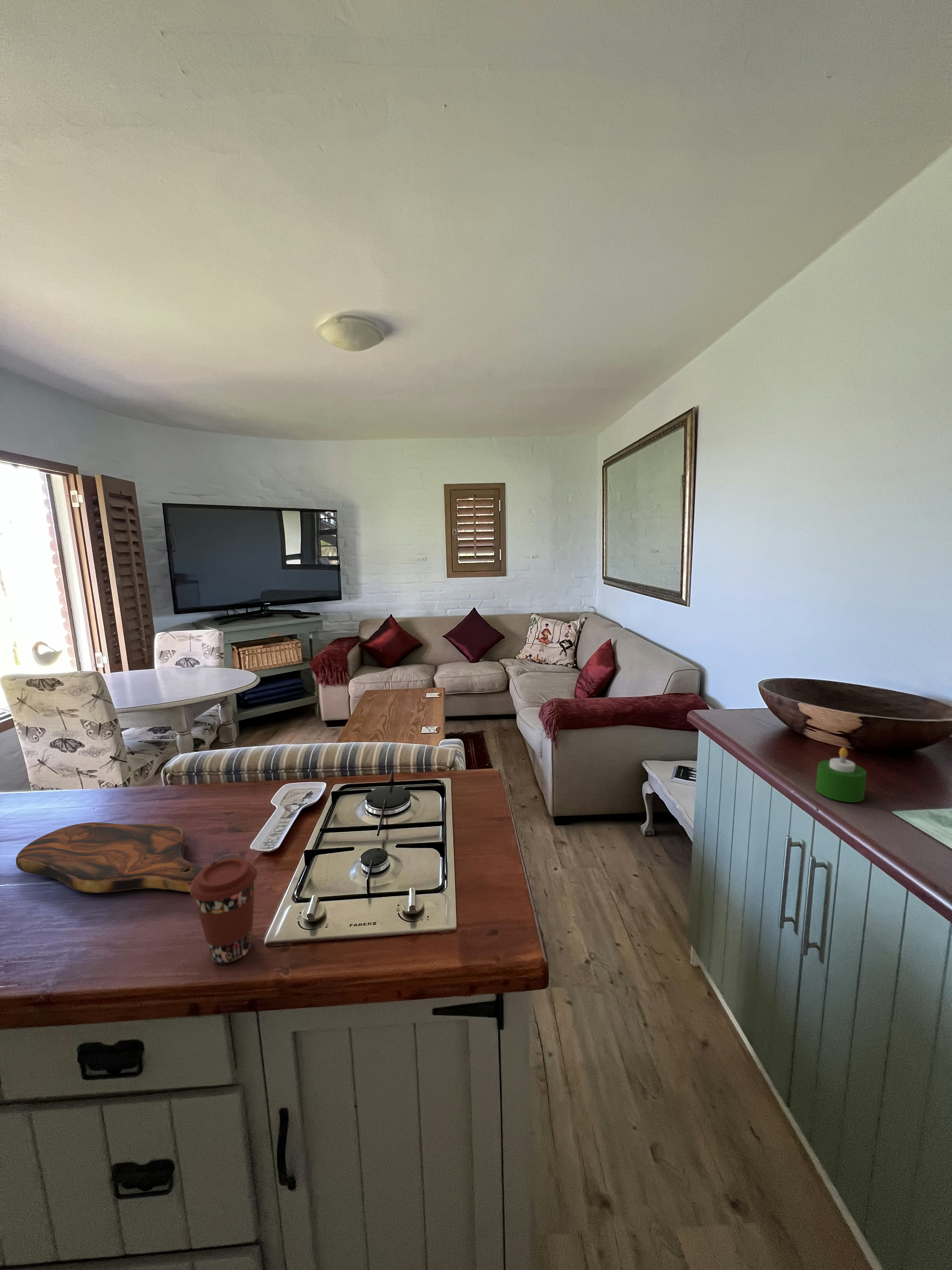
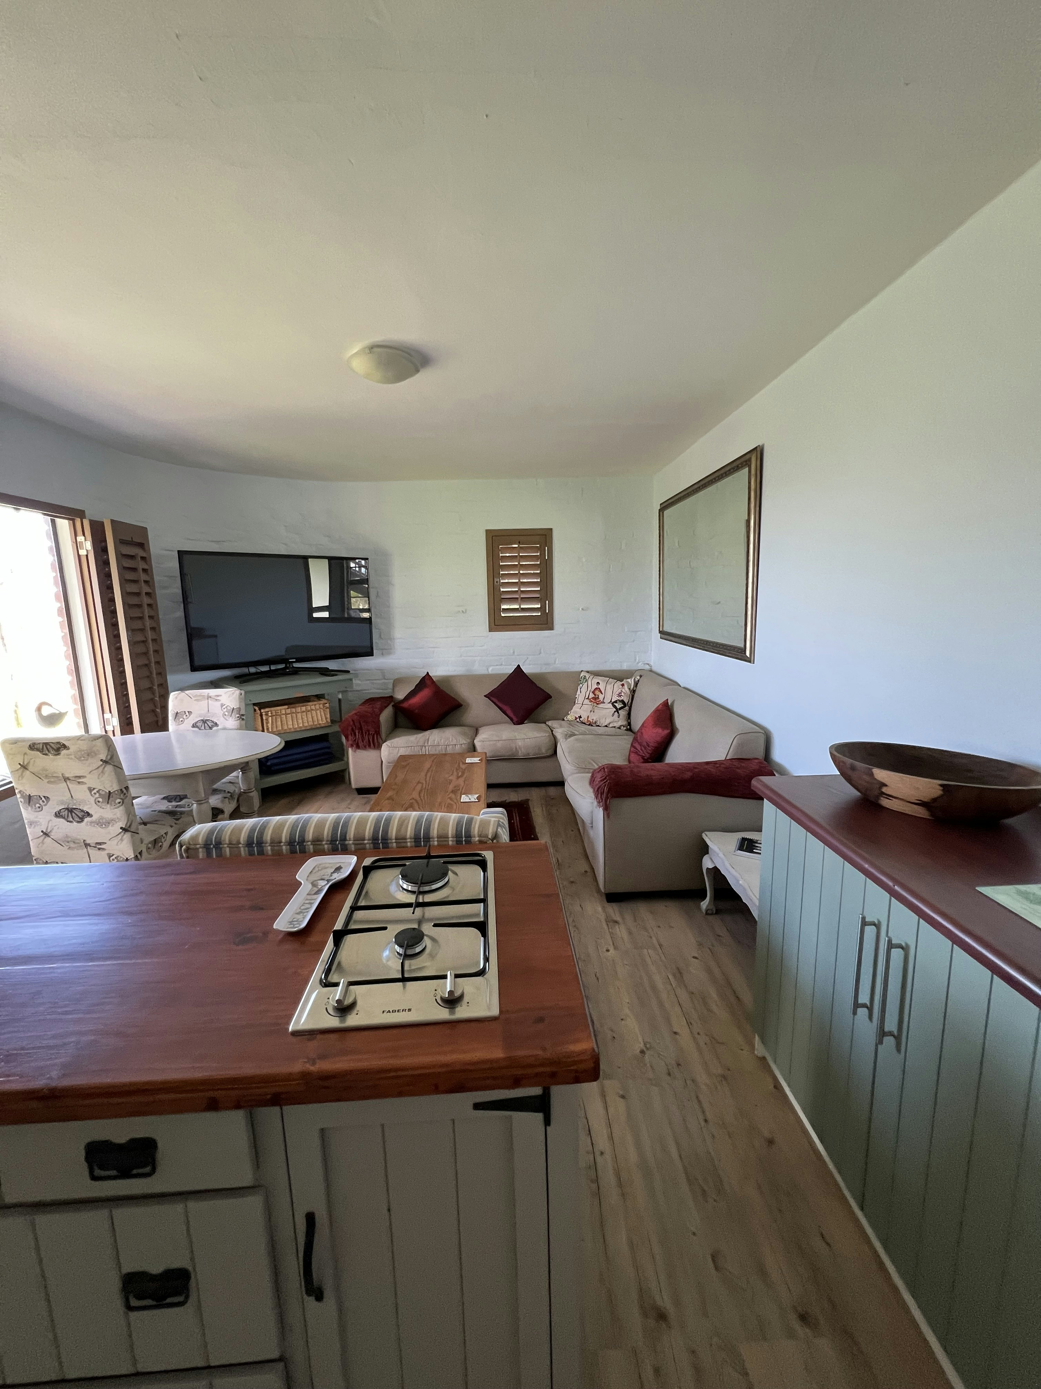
- coffee cup [190,857,258,964]
- cutting board [16,822,204,893]
- candle [815,747,867,803]
